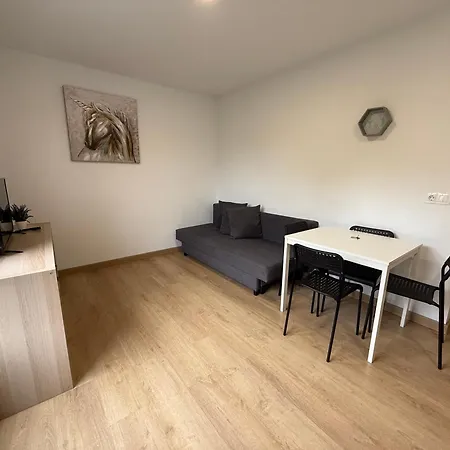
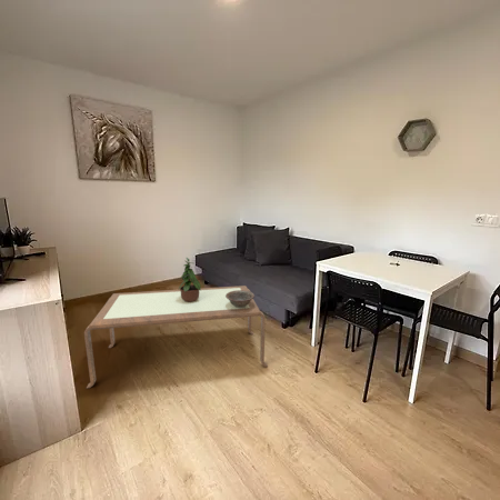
+ decorative bowl [226,290,256,308]
+ coffee table [83,284,269,389]
+ potted plant [177,257,202,302]
